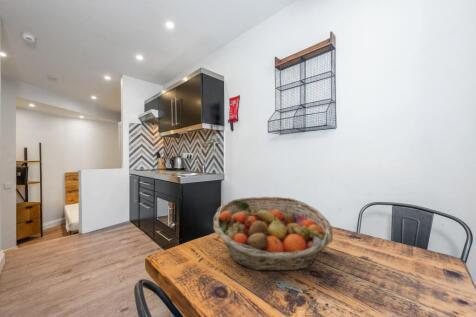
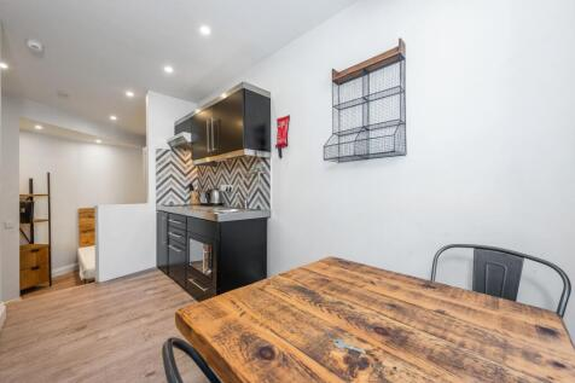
- fruit basket [212,196,334,272]
